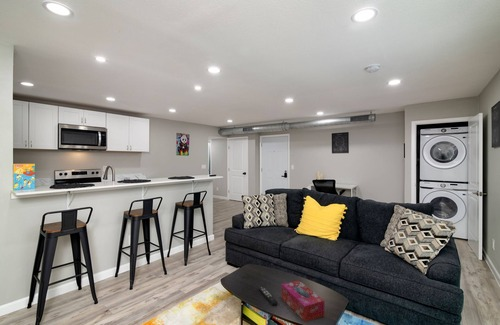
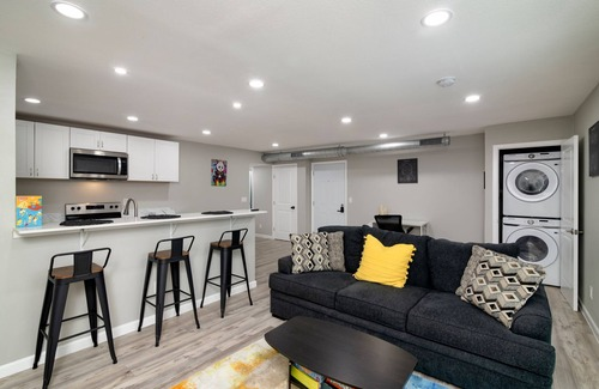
- tissue box [280,279,325,323]
- remote control [258,286,278,306]
